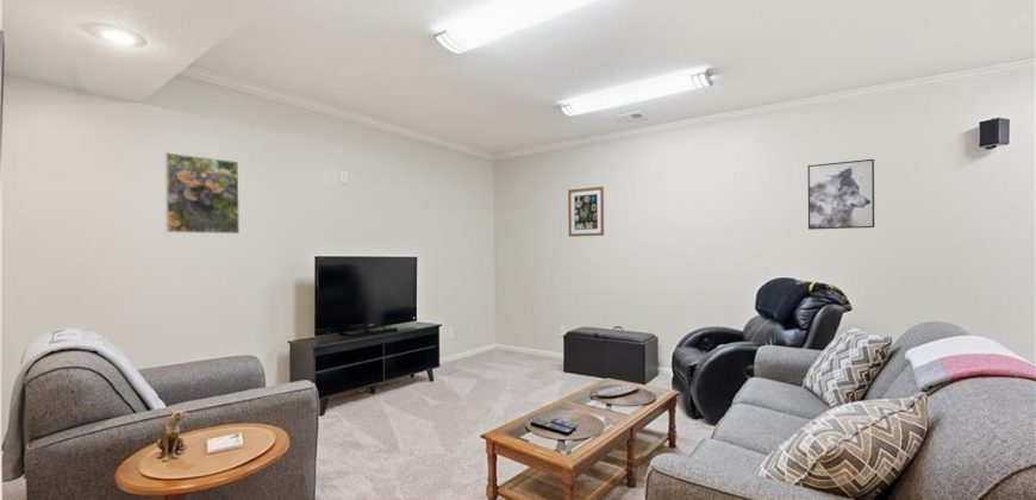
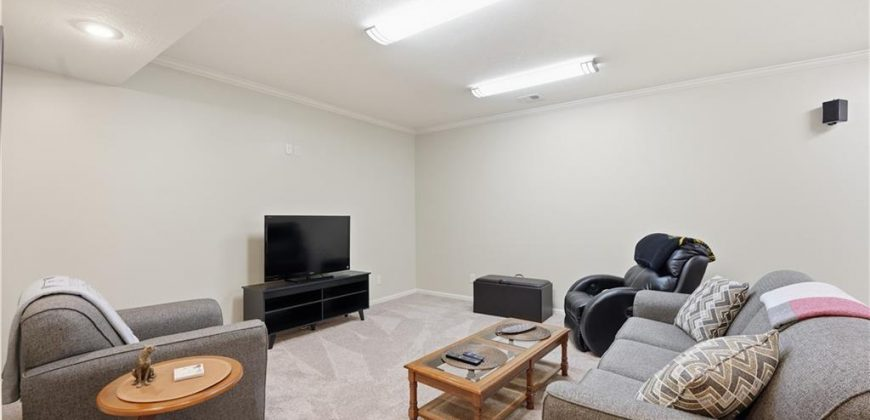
- wall art [567,186,605,238]
- wall art [806,158,875,231]
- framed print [164,151,241,235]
